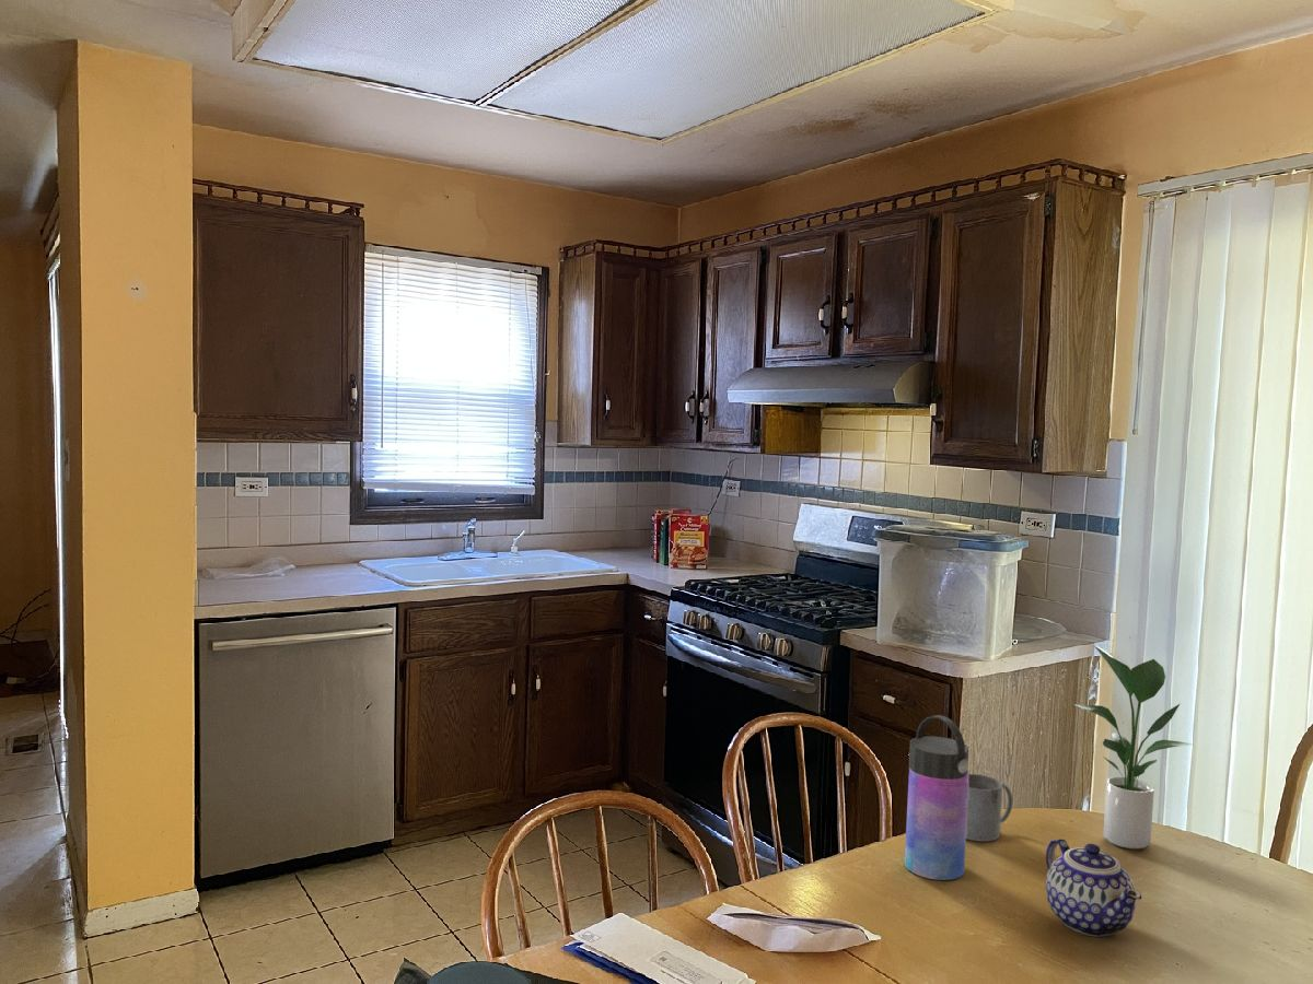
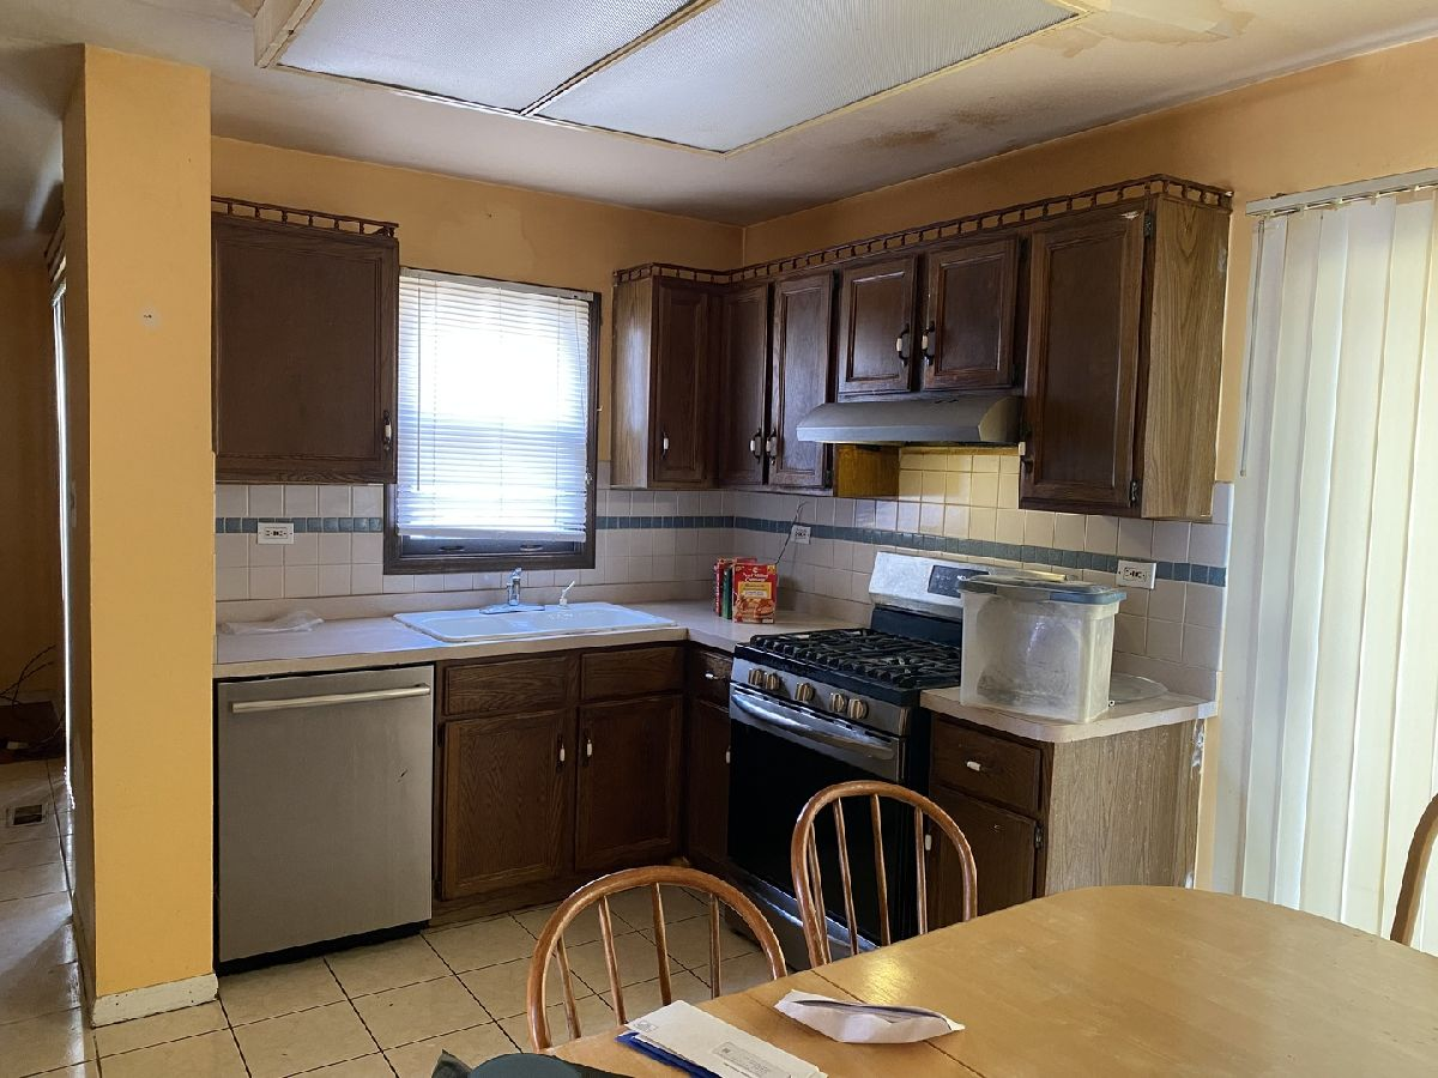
- water bottle [904,714,971,881]
- potted plant [1074,644,1194,850]
- teapot [1045,839,1142,938]
- mug [966,773,1013,843]
